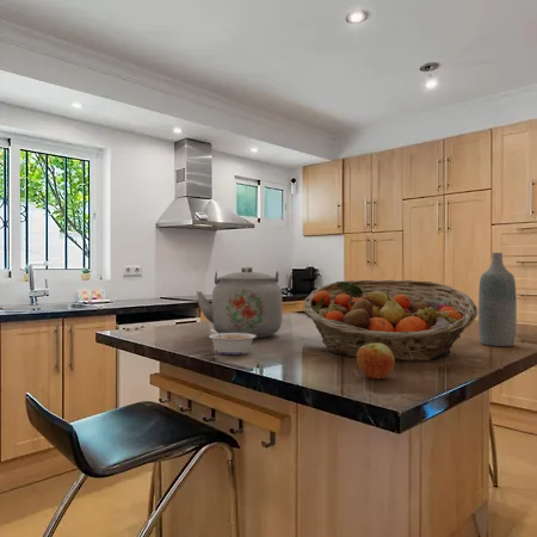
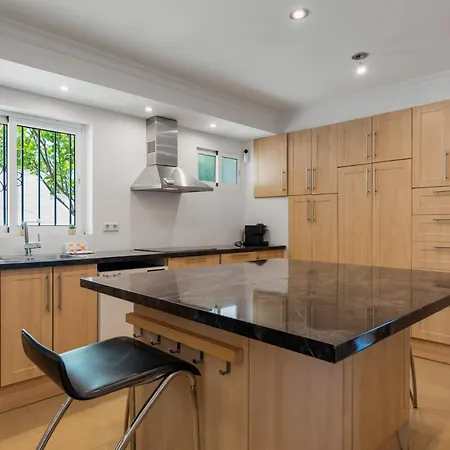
- legume [208,328,257,356]
- kettle [195,266,283,339]
- apple [356,342,396,379]
- bottle [477,252,518,347]
- fruit basket [302,279,479,363]
